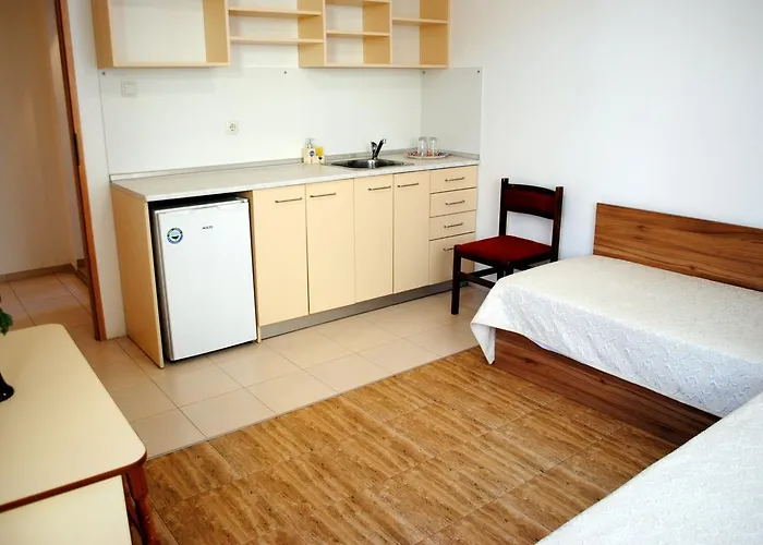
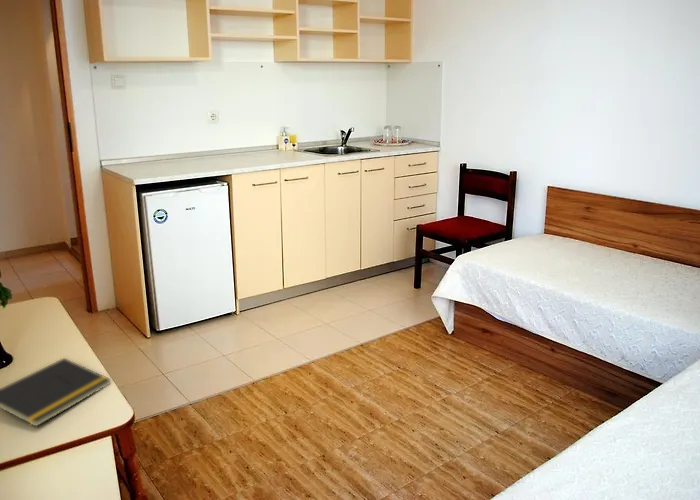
+ notepad [0,357,112,428]
